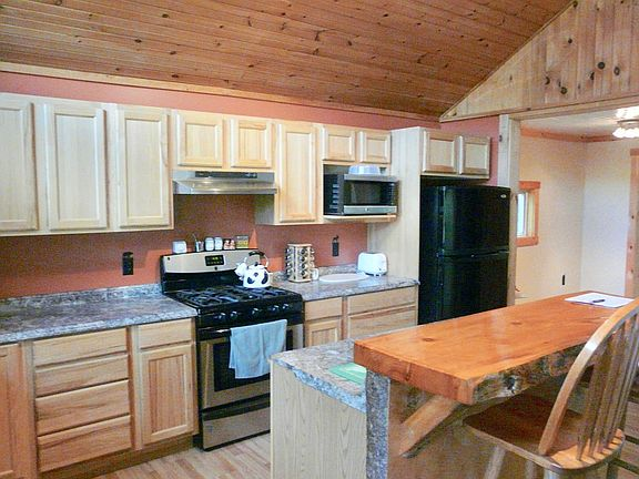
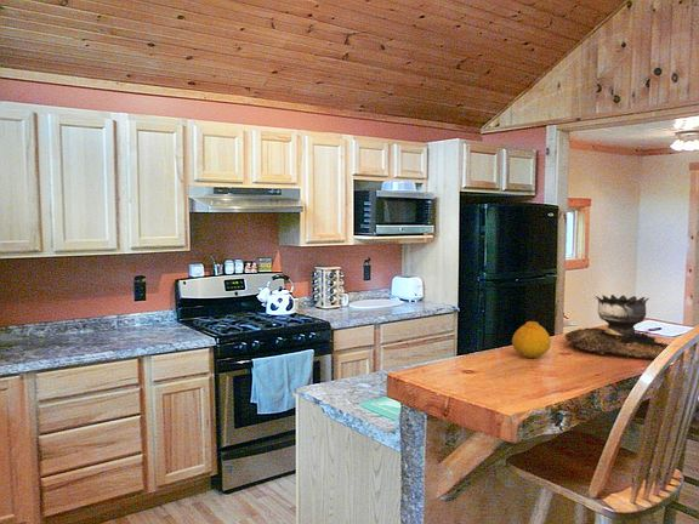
+ fruit [511,320,552,359]
+ brazier [564,294,670,360]
